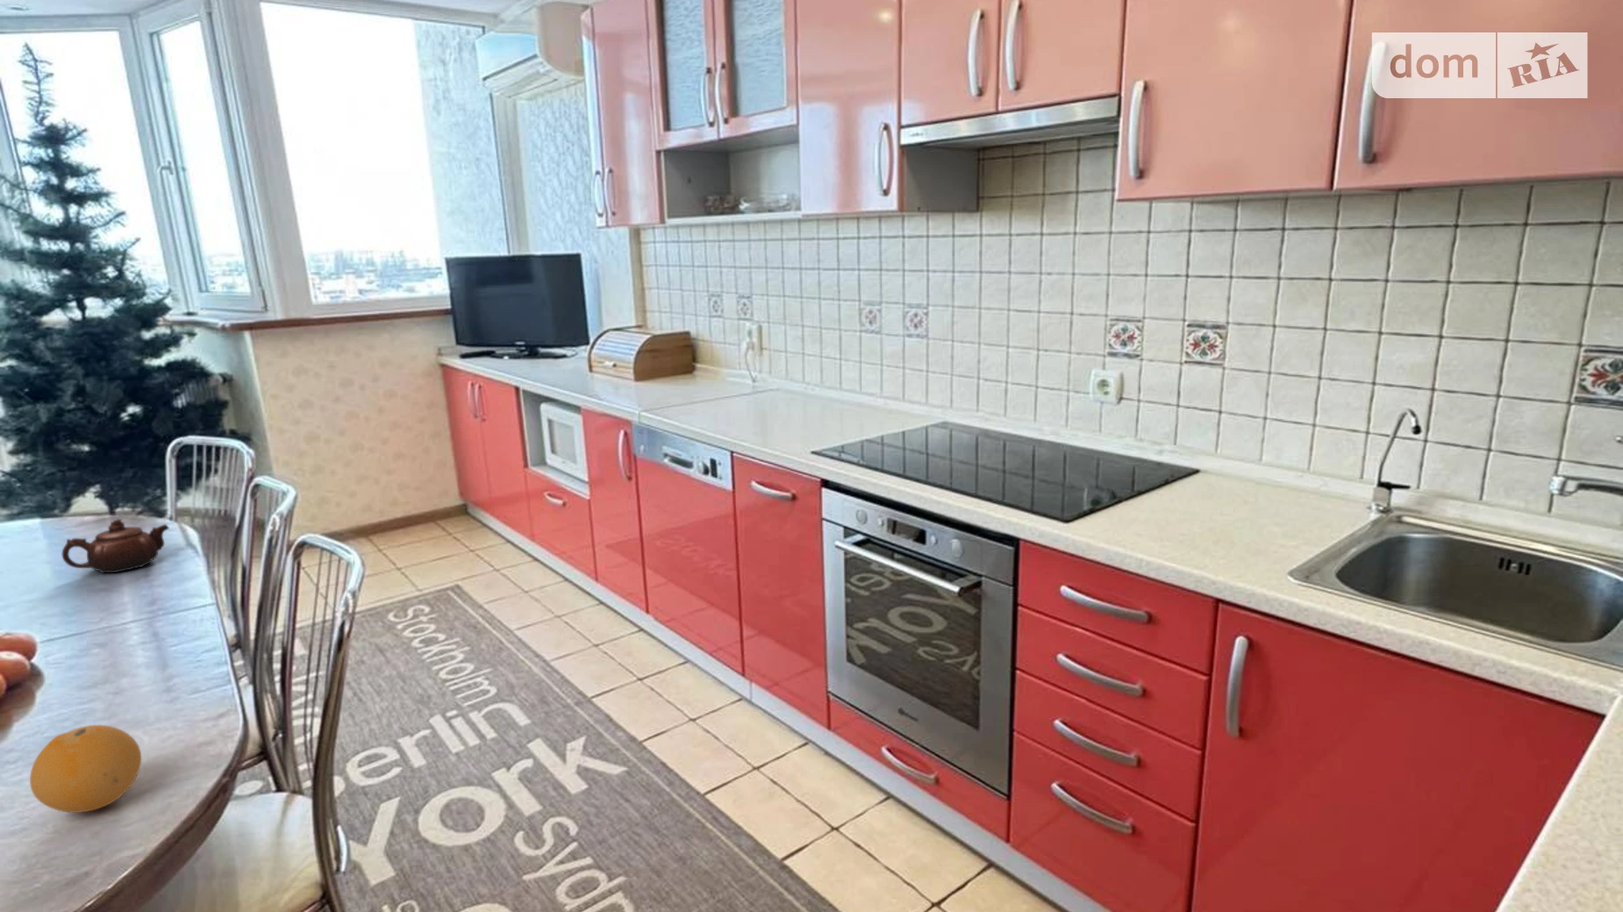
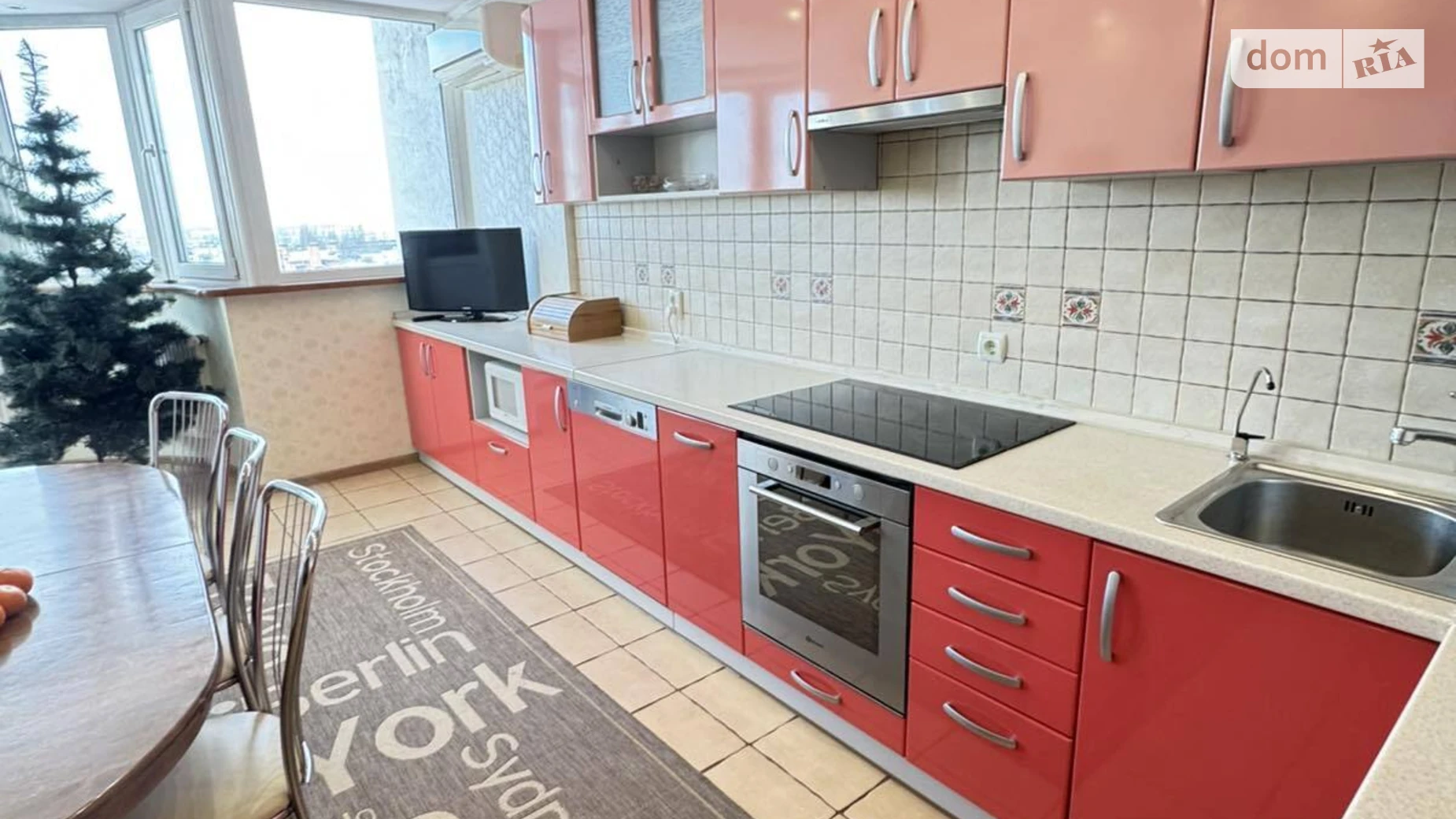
- fruit [29,724,142,814]
- teapot [61,518,171,575]
